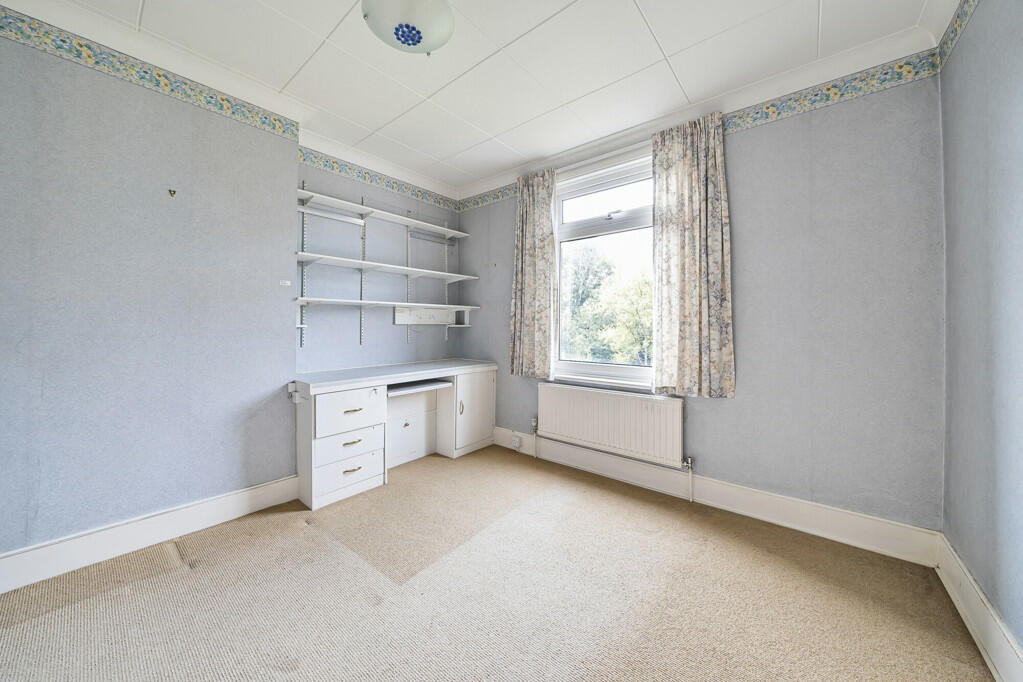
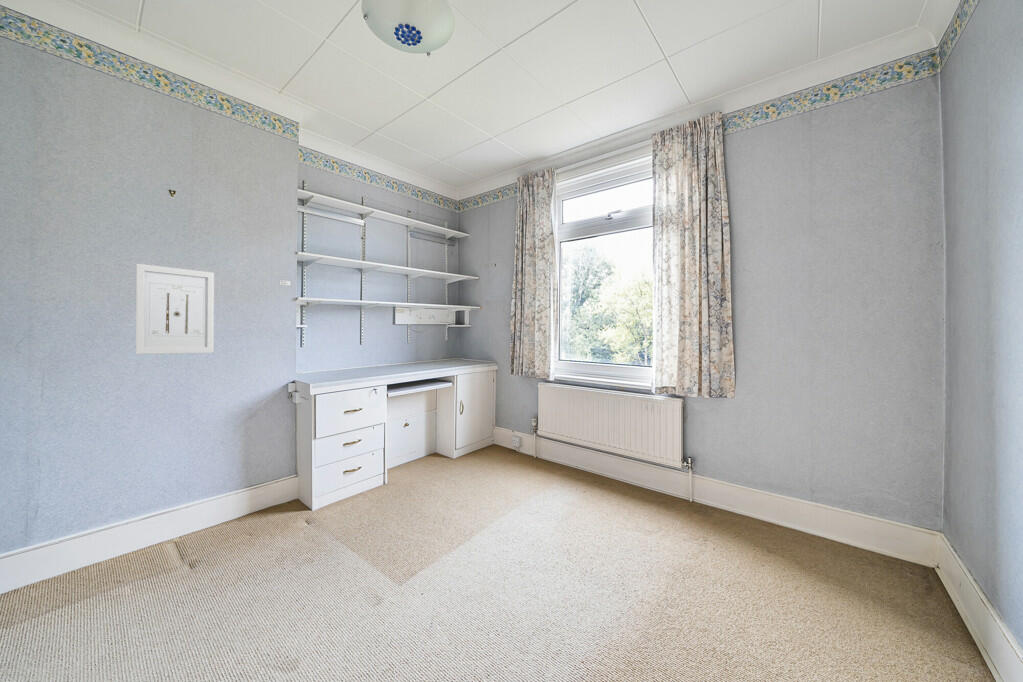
+ wall art [135,263,215,355]
